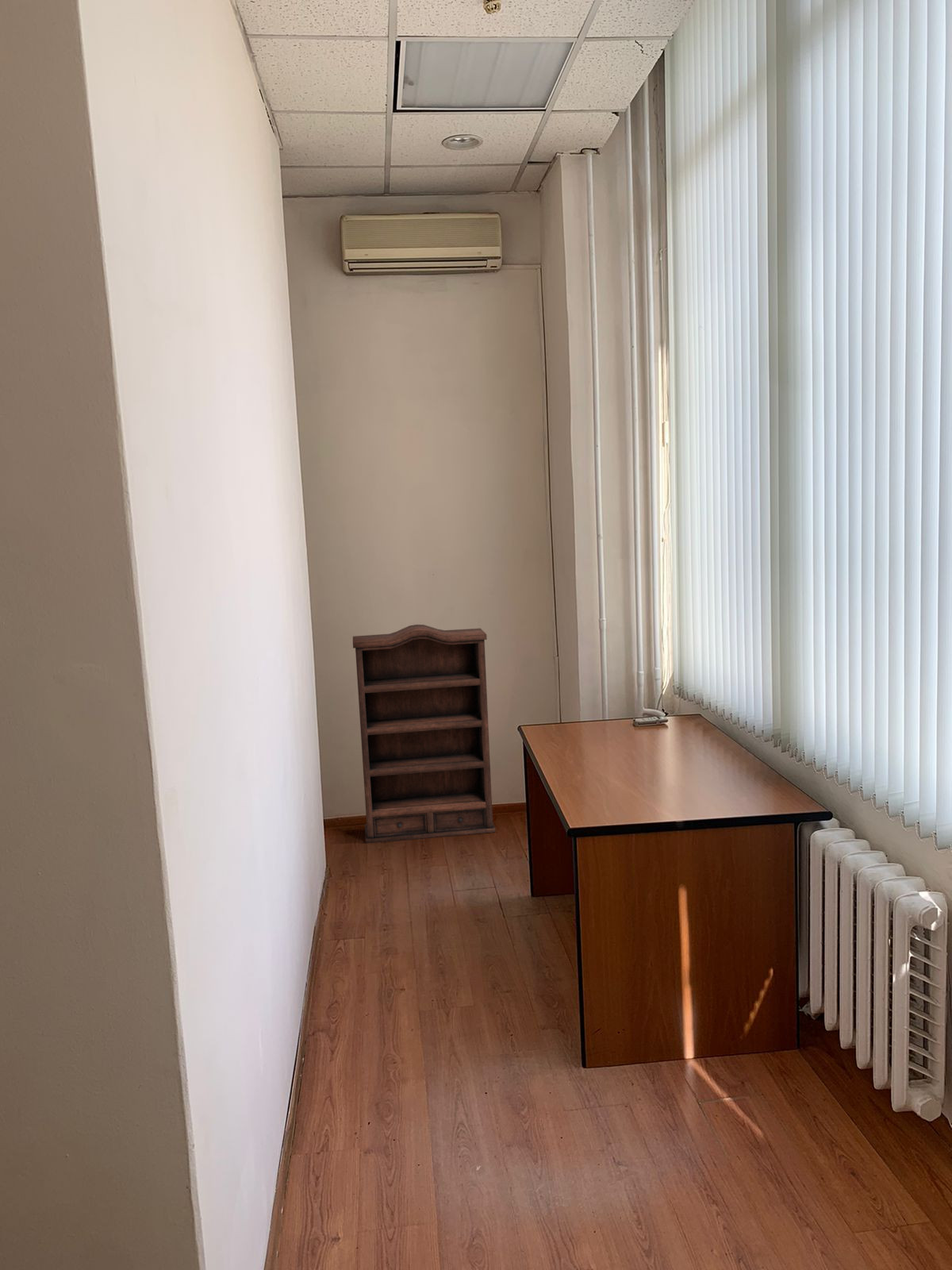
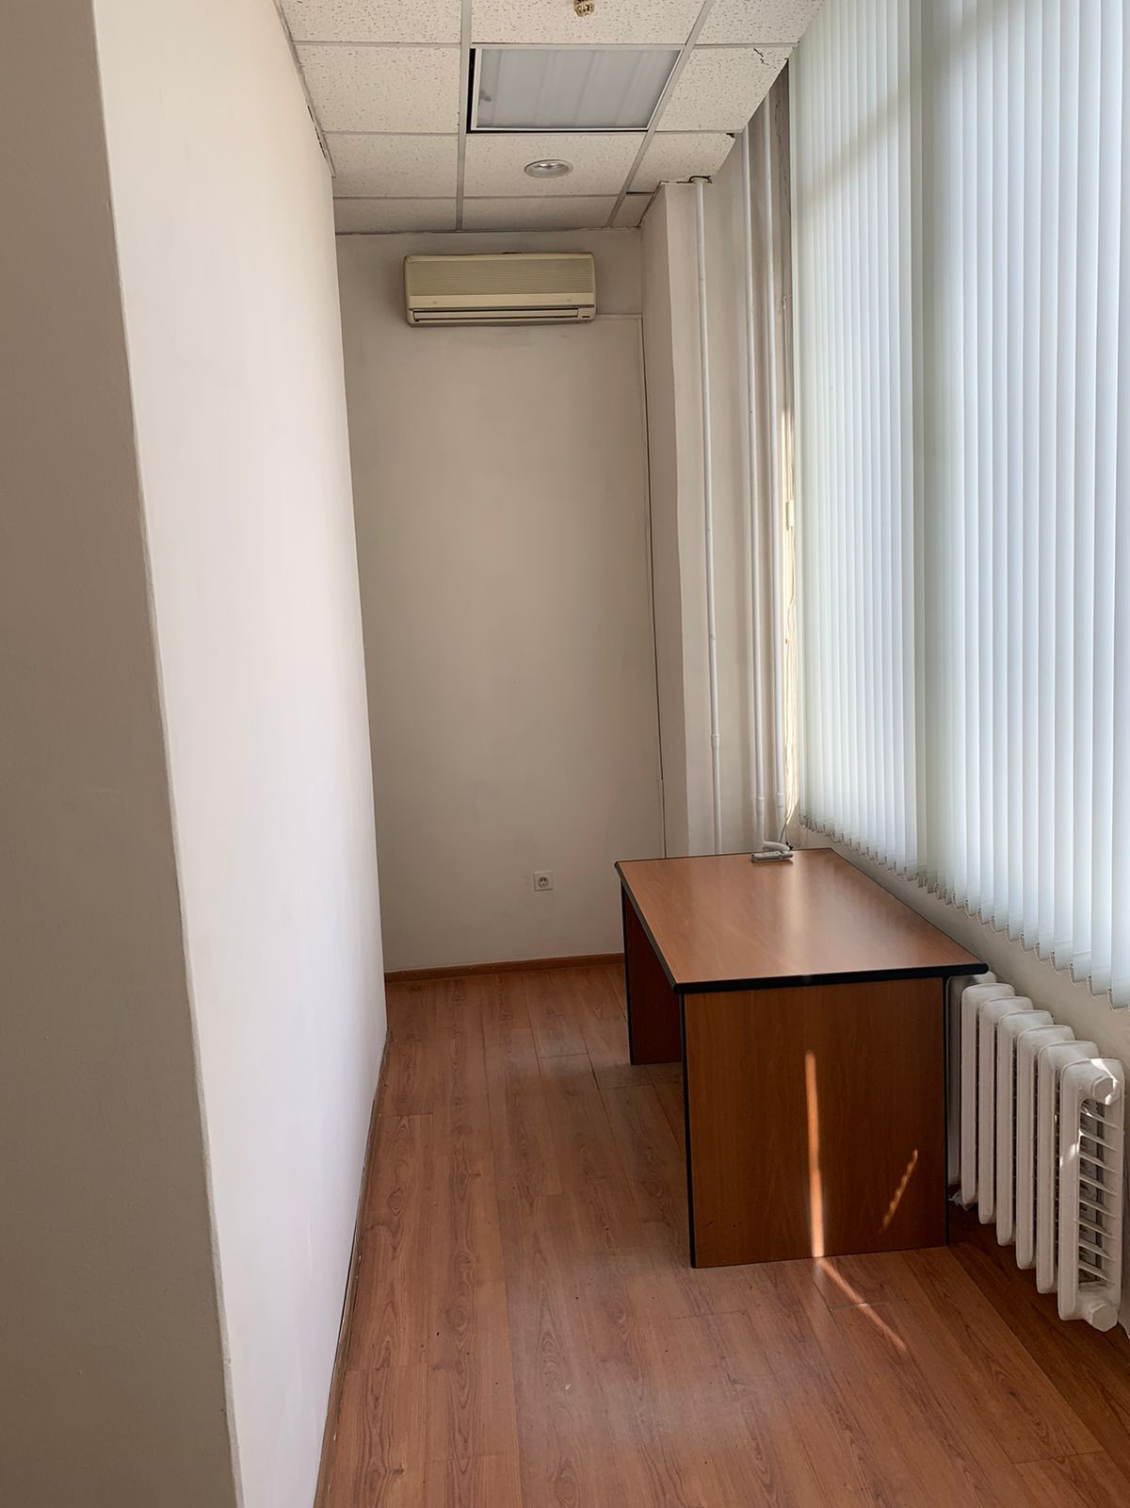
- bookshelf [352,624,497,845]
